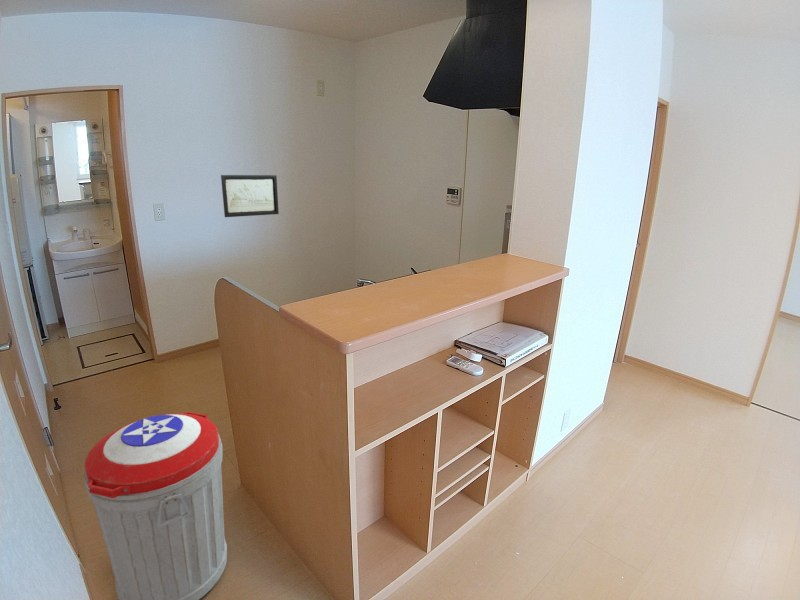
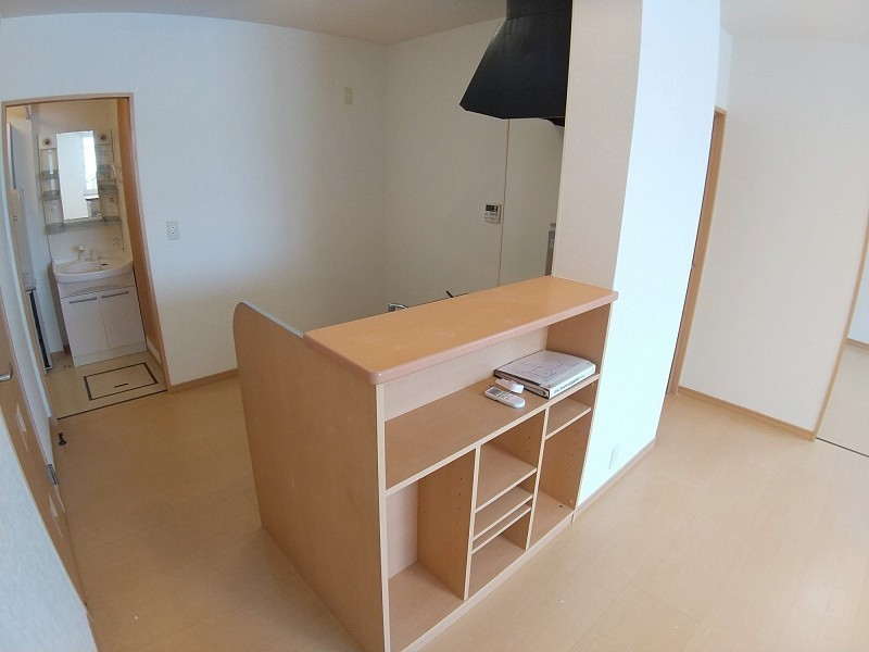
- trash can [83,411,228,600]
- wall art [220,174,280,218]
